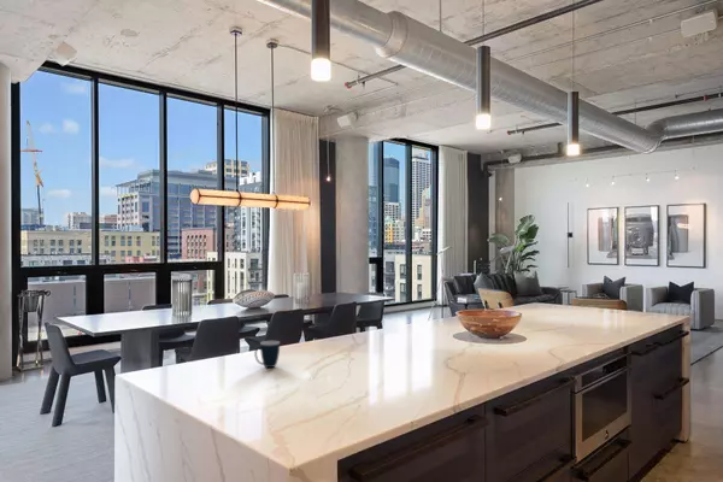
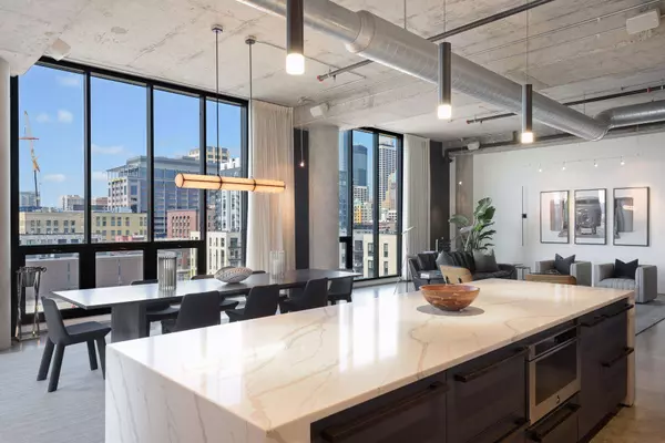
- mug [253,340,281,369]
